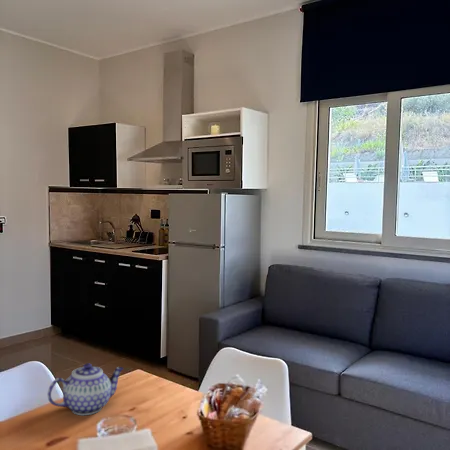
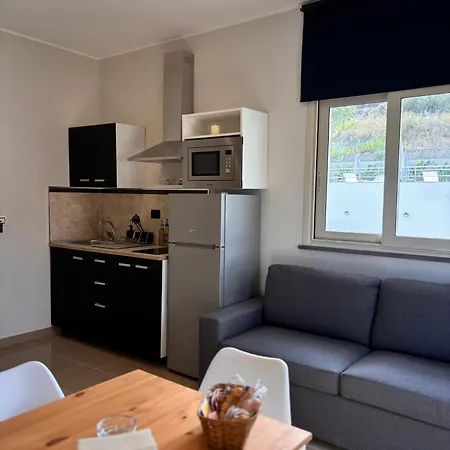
- teapot [47,362,125,416]
